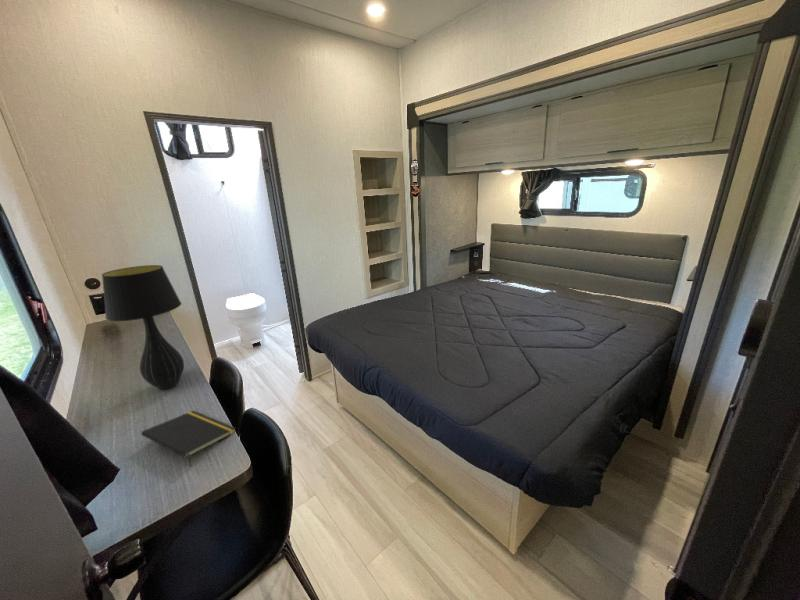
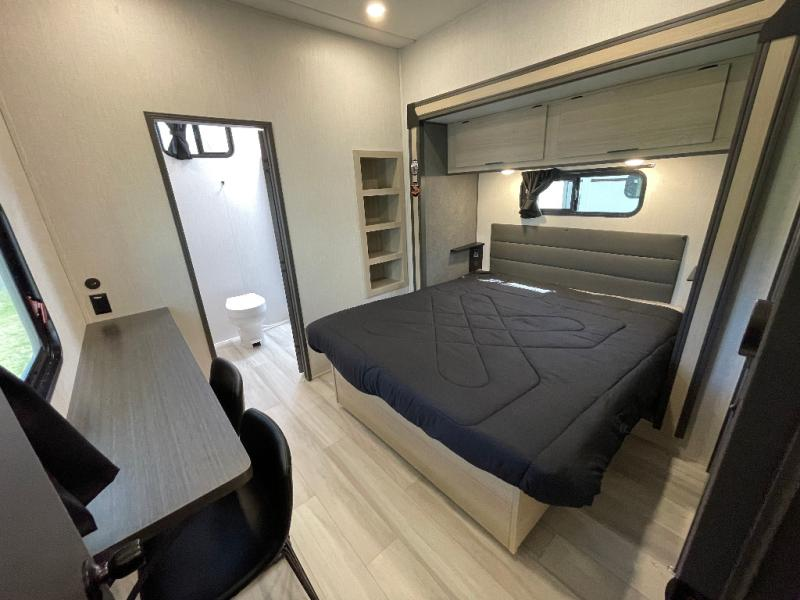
- table lamp [101,264,185,390]
- notepad [140,410,237,468]
